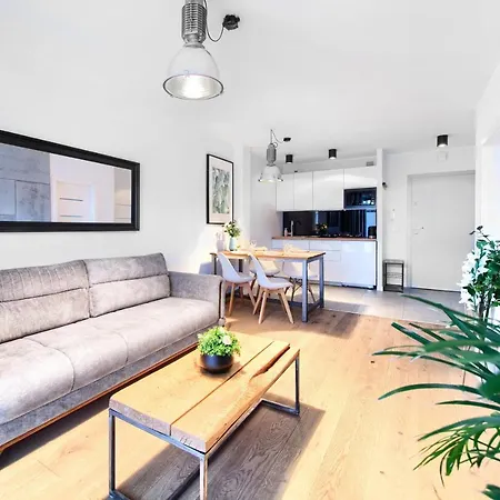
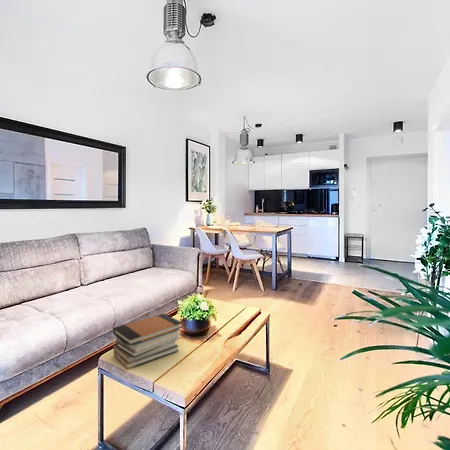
+ book stack [112,312,183,370]
